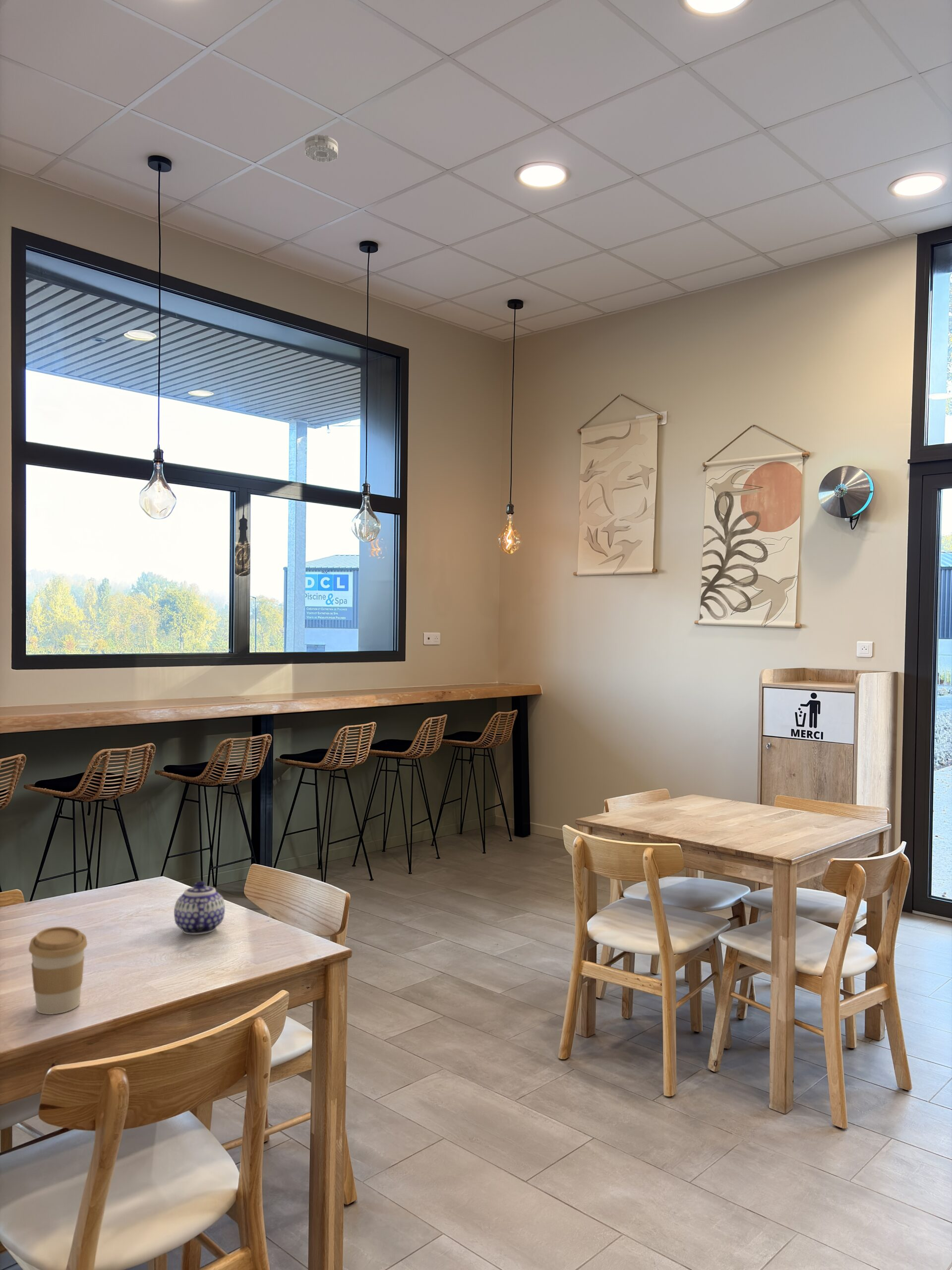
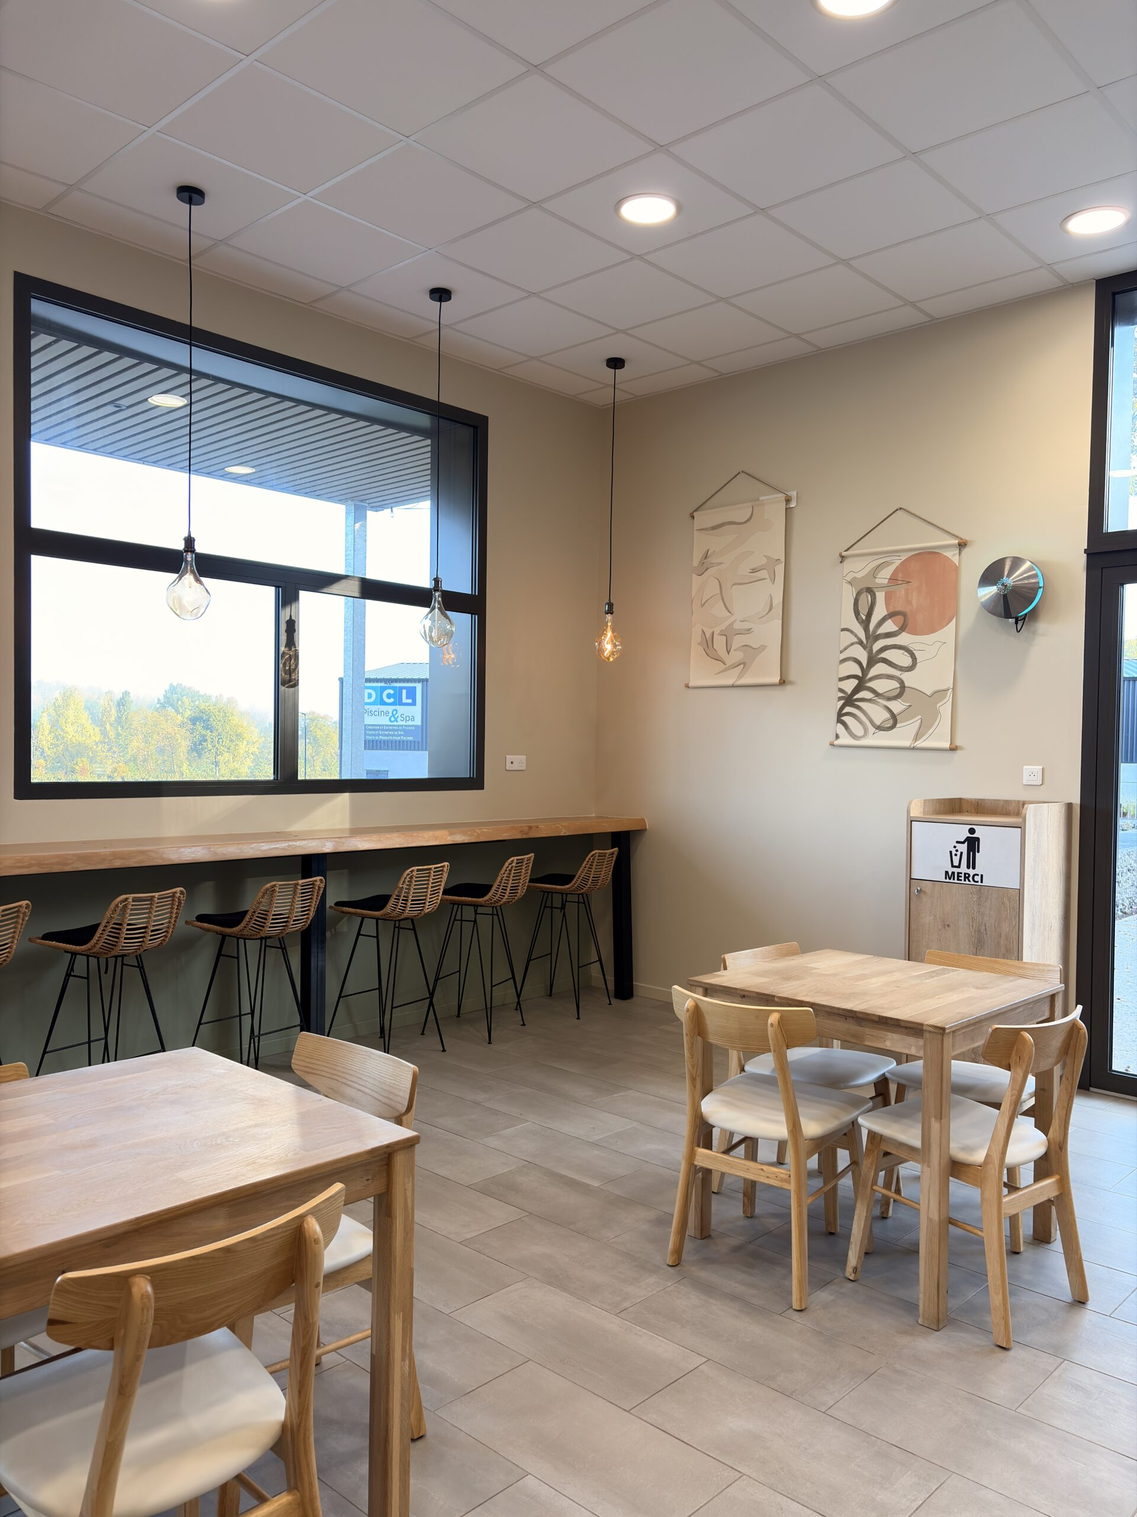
- smoke detector [304,134,339,163]
- coffee cup [28,926,88,1015]
- teapot [174,881,226,935]
